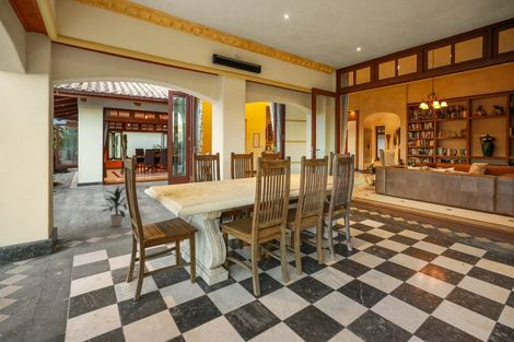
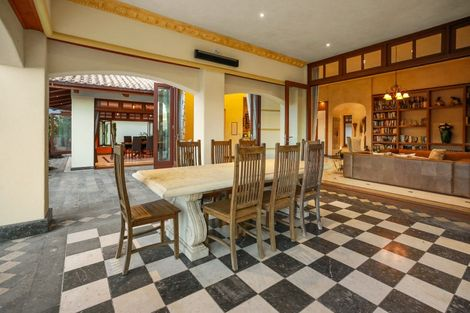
- indoor plant [98,186,128,227]
